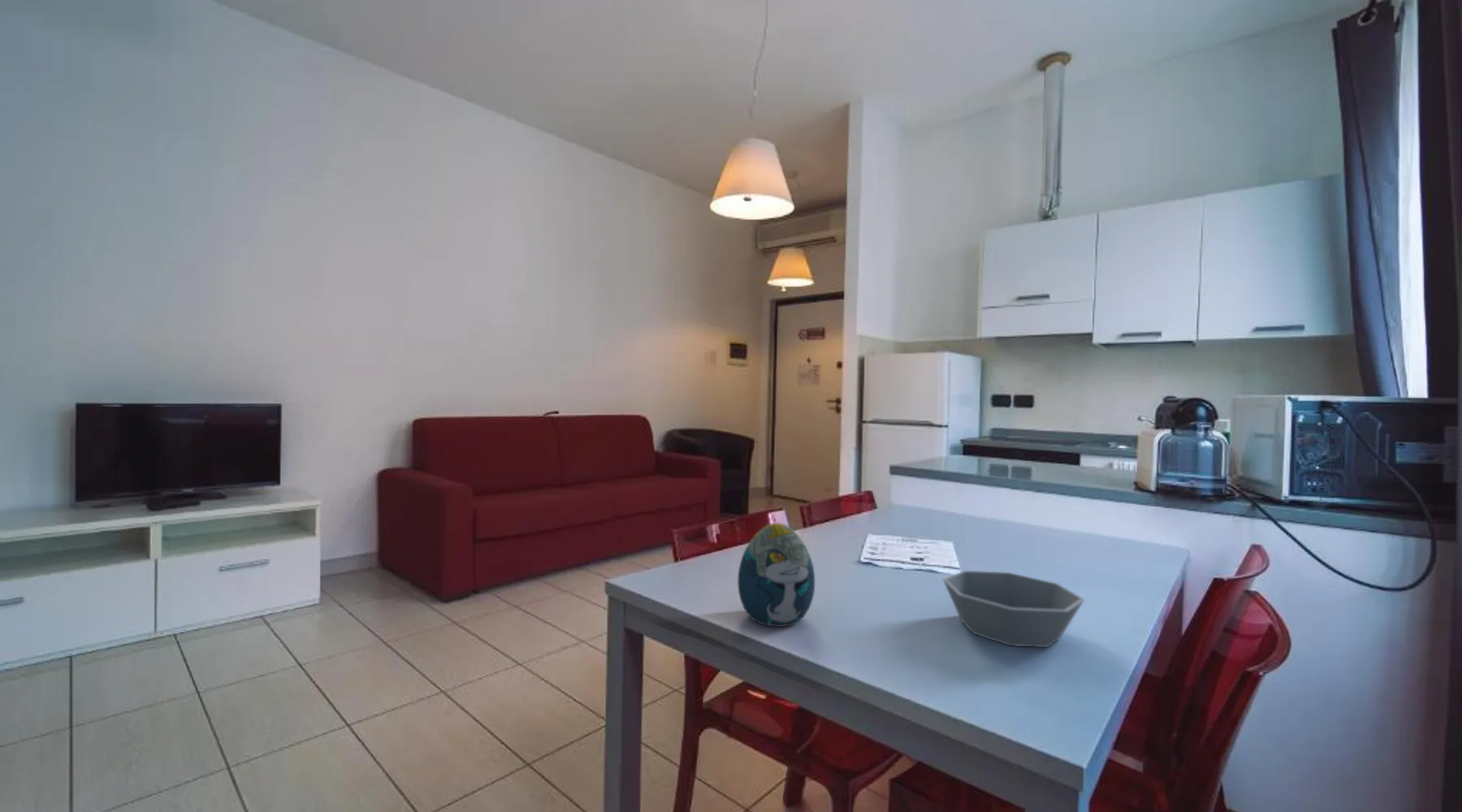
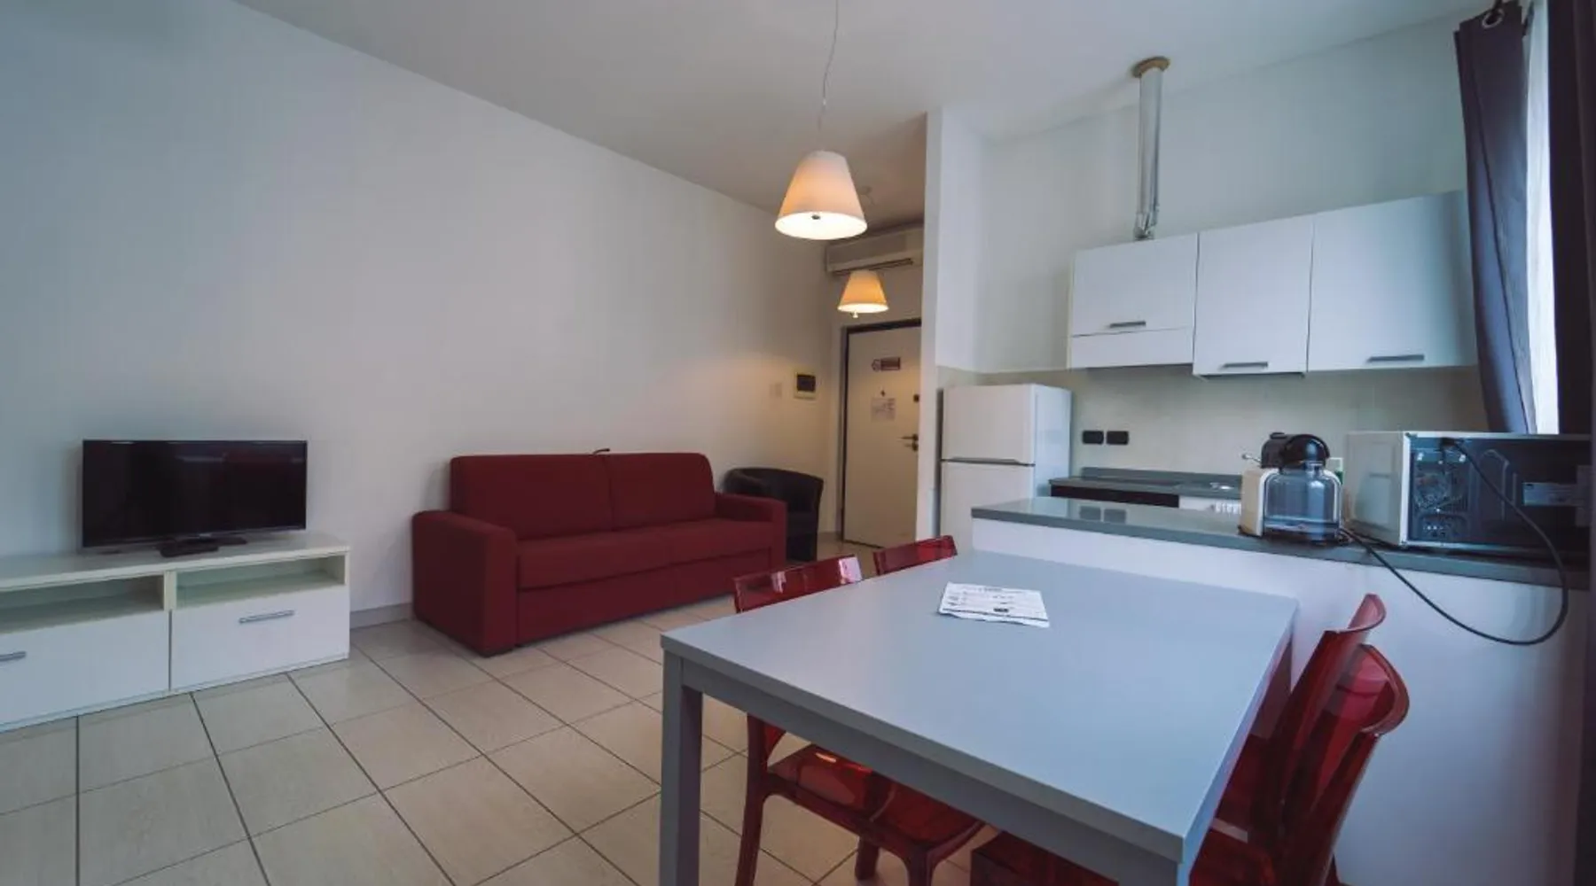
- decorative egg [737,522,815,628]
- bowl [942,570,1086,648]
